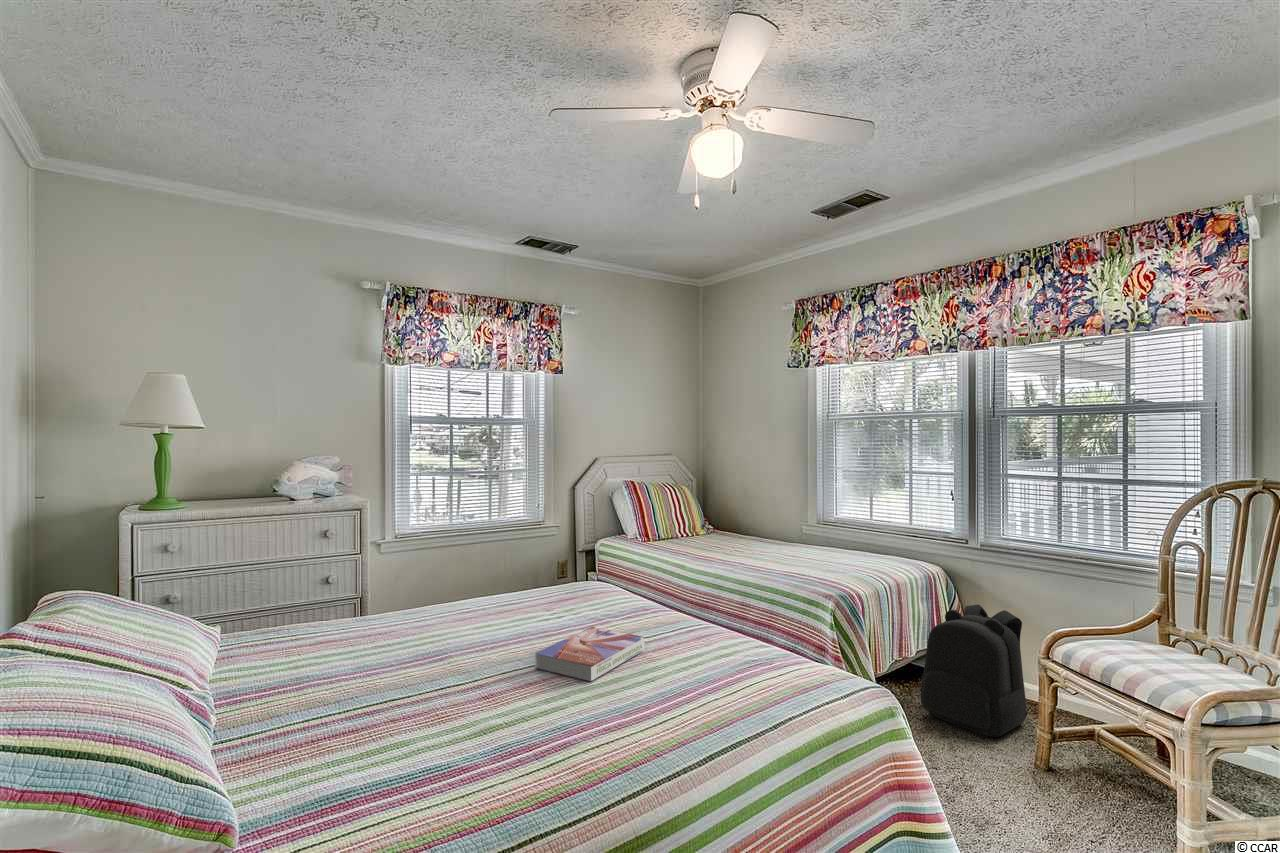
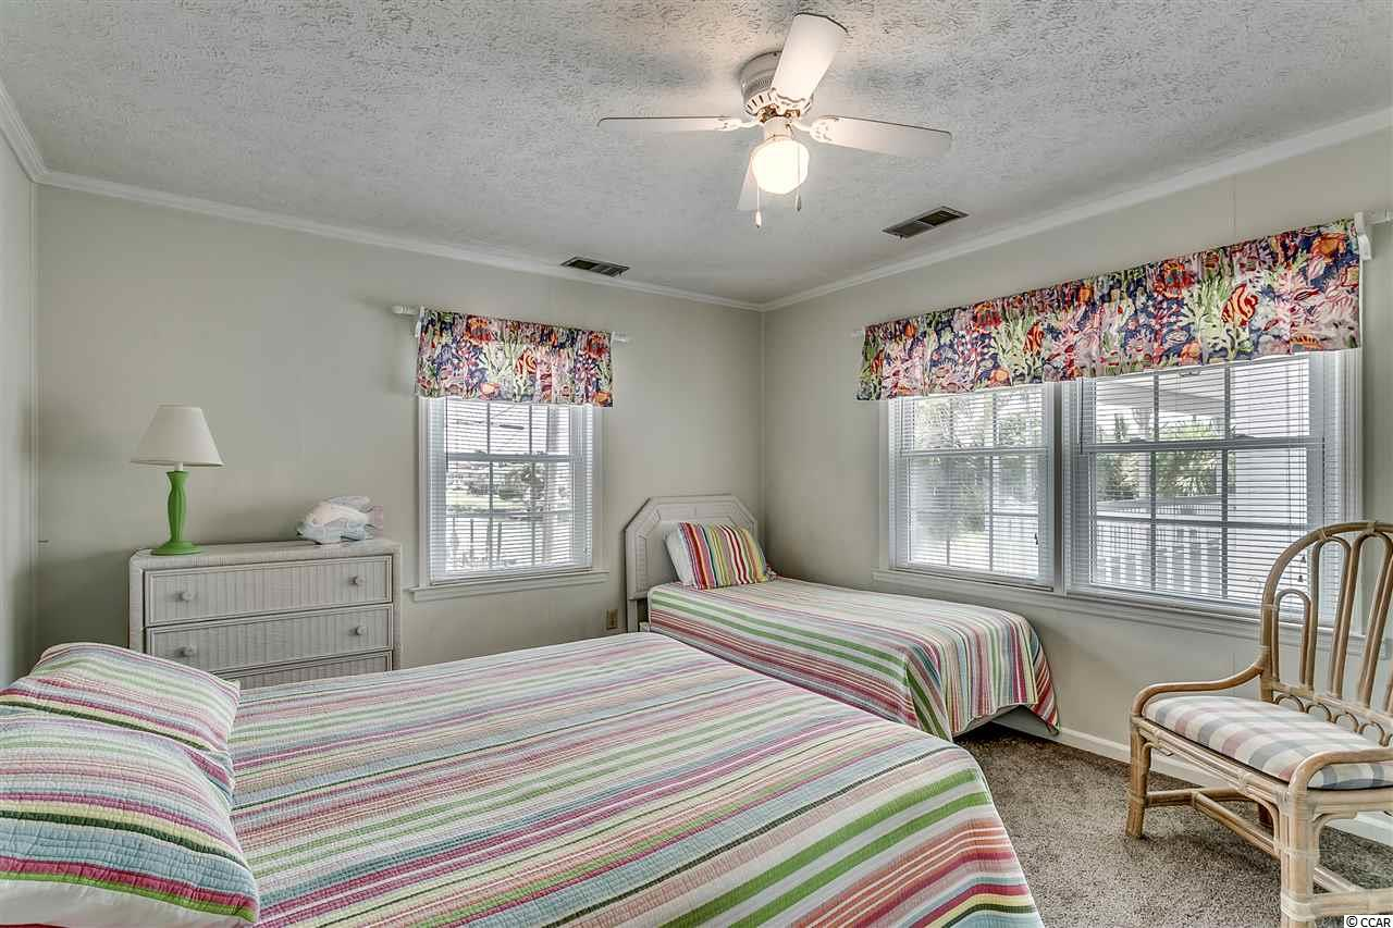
- textbook [534,626,645,683]
- backpack [920,604,1029,738]
